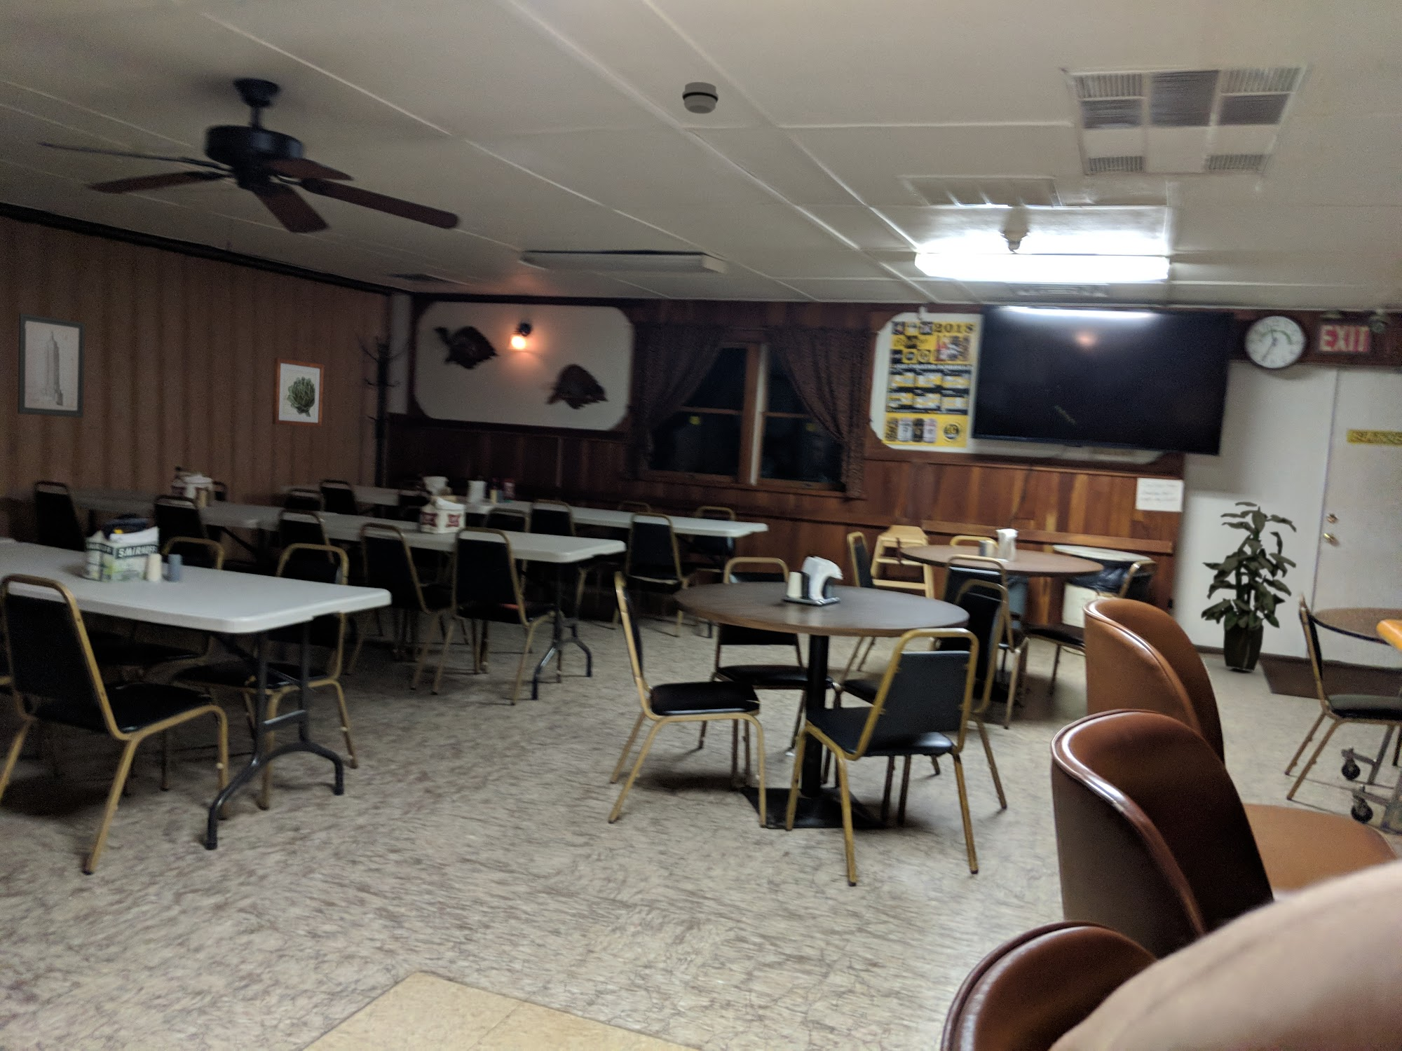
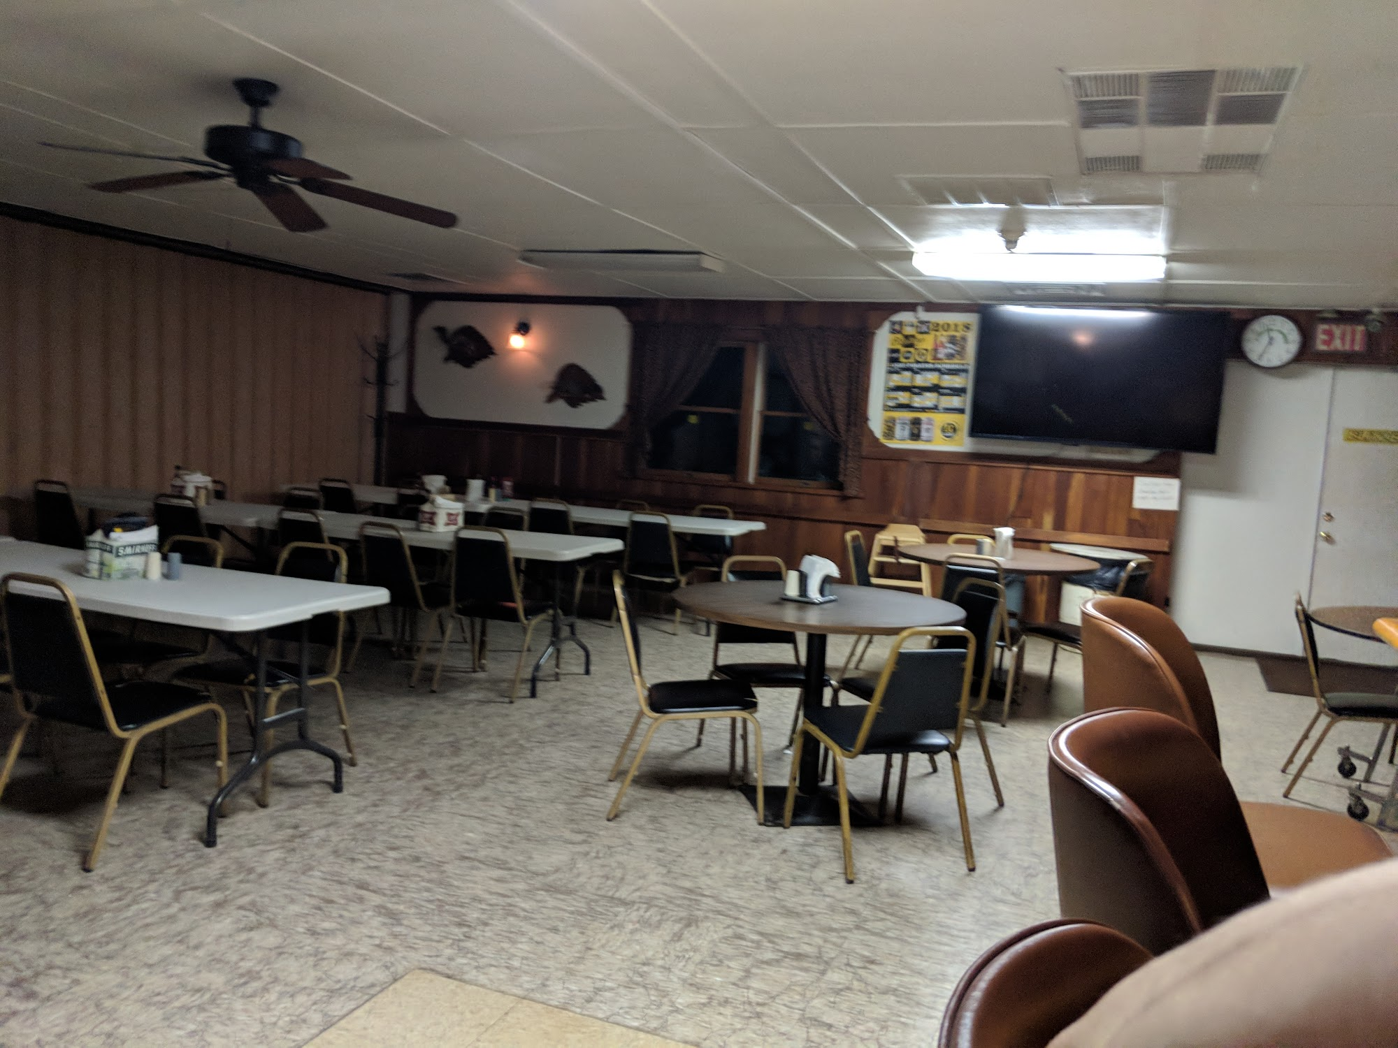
- indoor plant [1200,501,1297,672]
- wall art [272,357,325,428]
- wall art [17,312,85,418]
- smoke detector [681,82,720,114]
